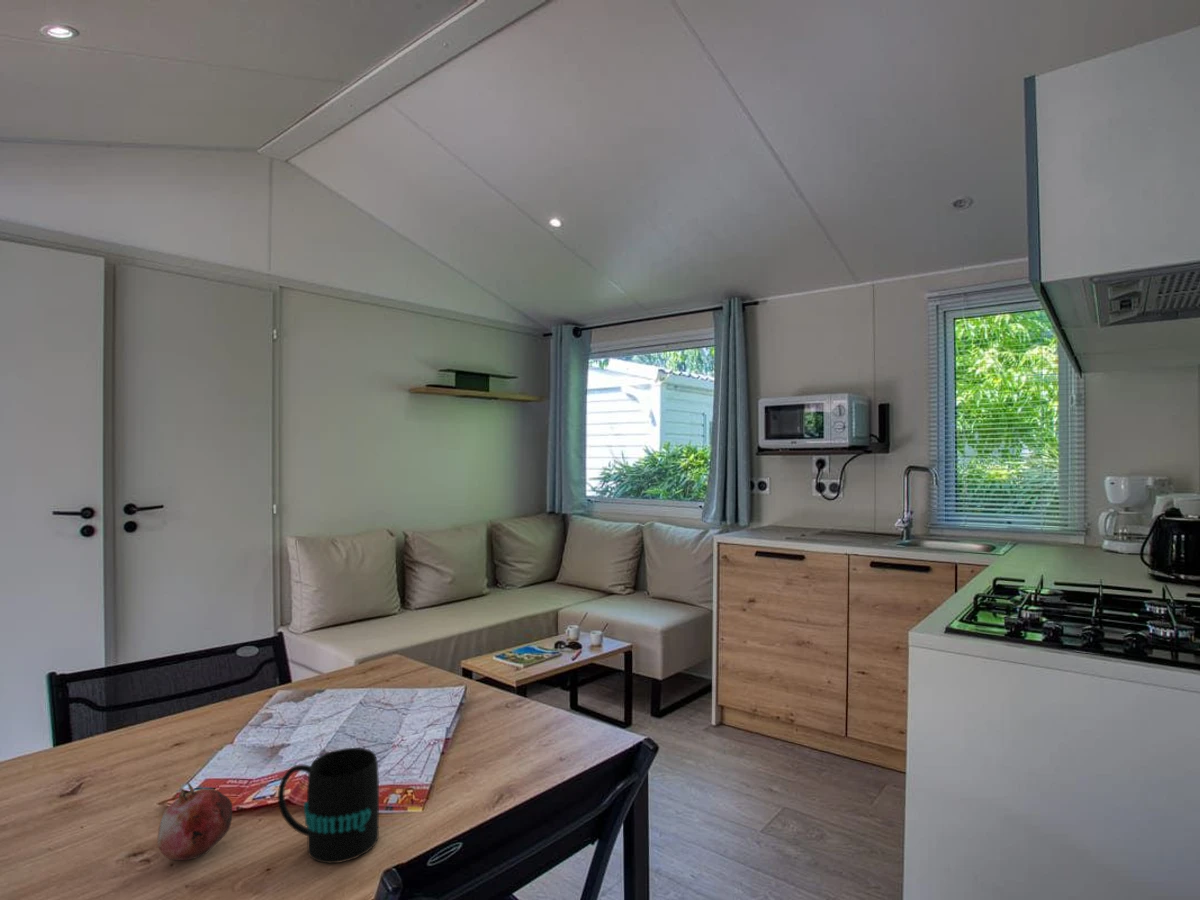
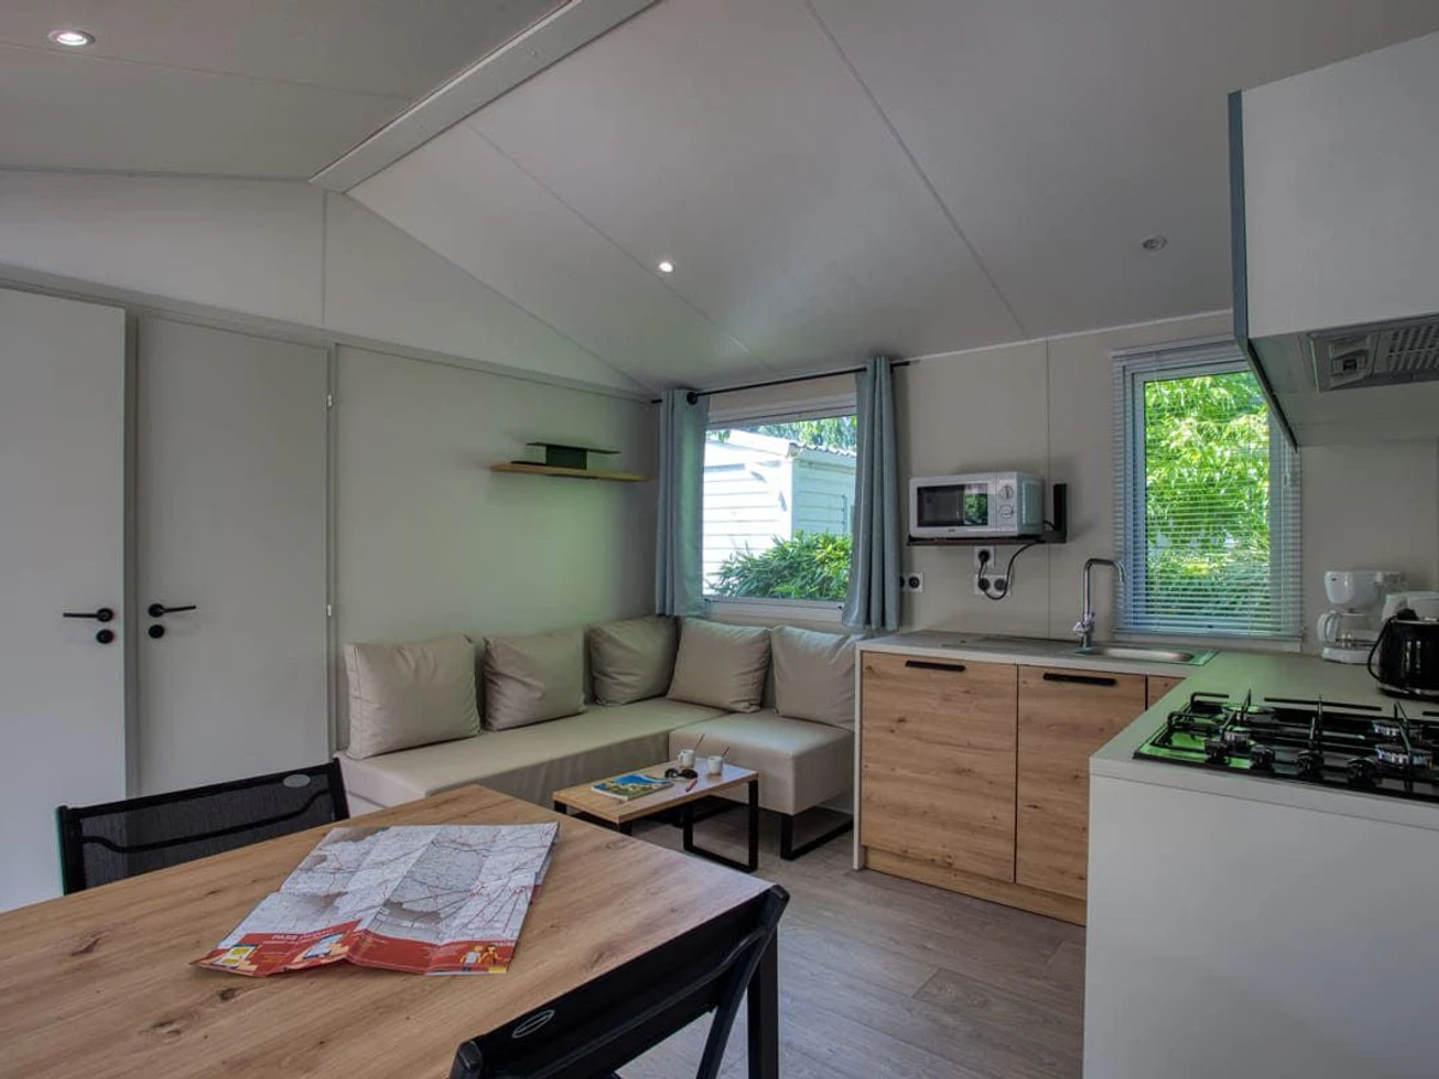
- fruit [156,782,233,861]
- mug [277,747,380,864]
